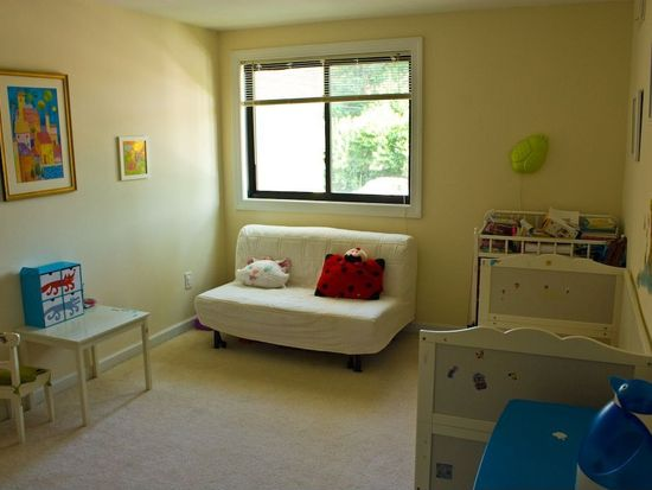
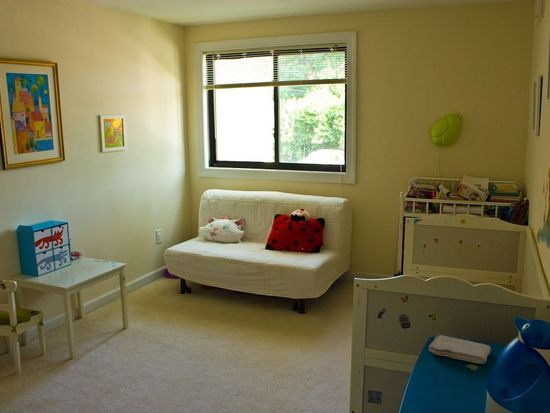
+ washcloth [428,334,492,365]
